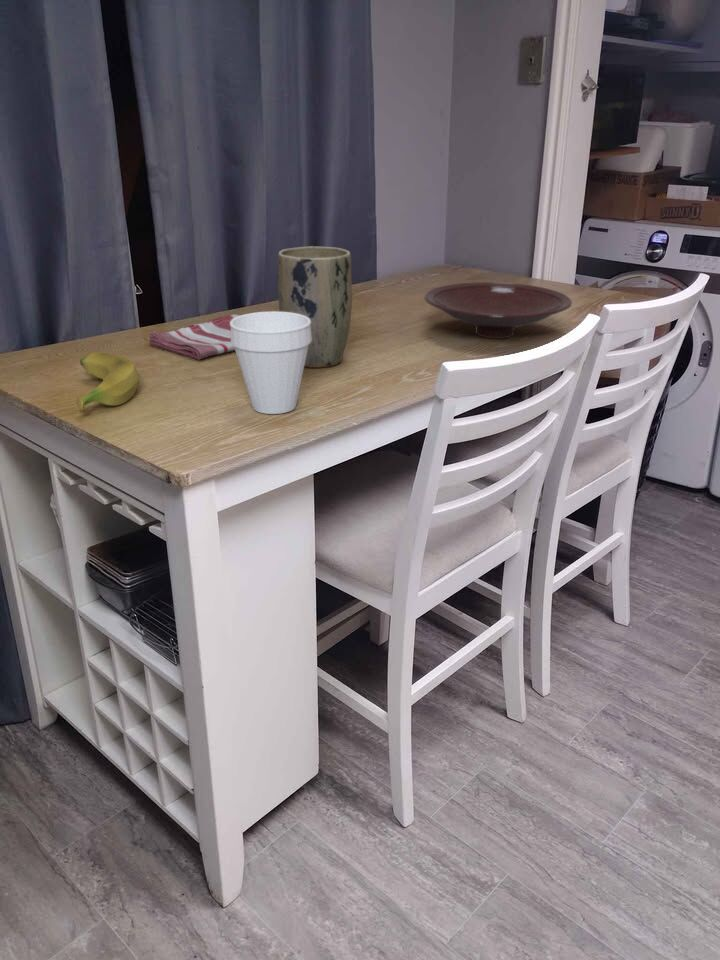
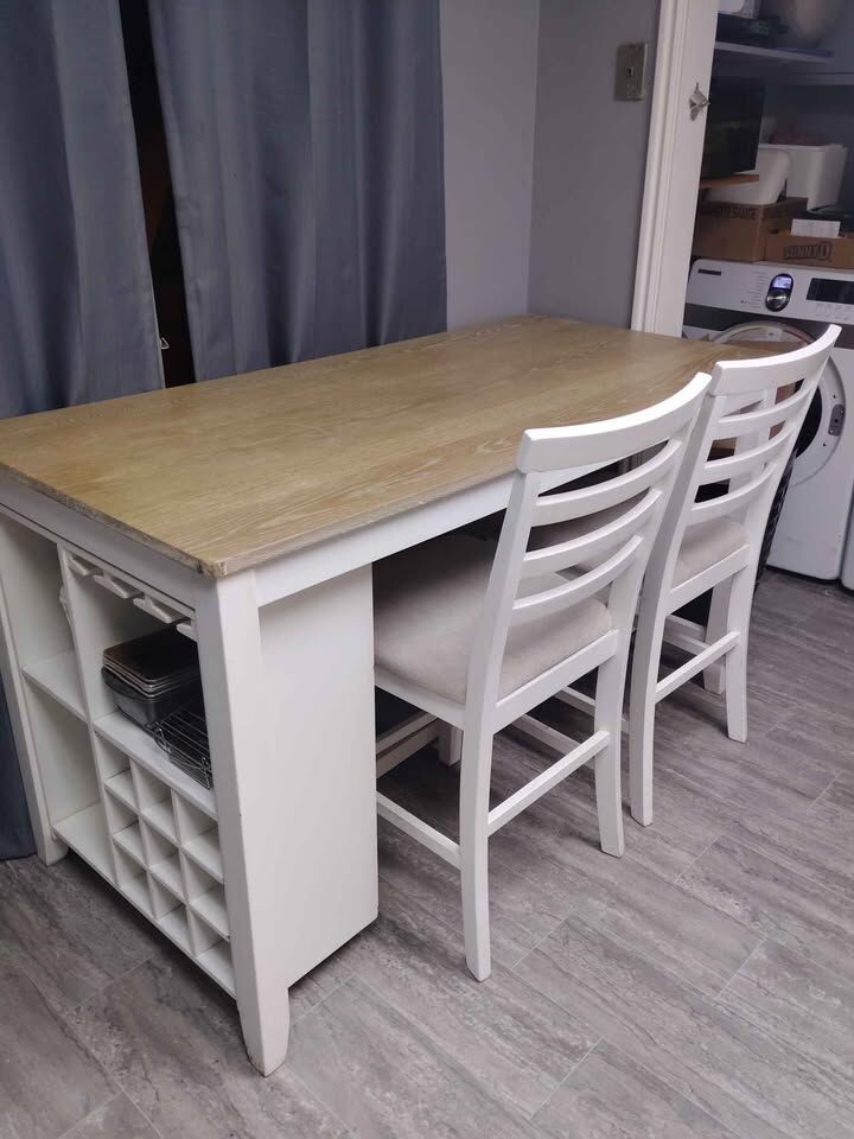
- dish towel [148,314,240,361]
- banana [75,351,140,411]
- cup [230,310,312,415]
- bowl [423,281,573,340]
- plant pot [276,245,353,369]
